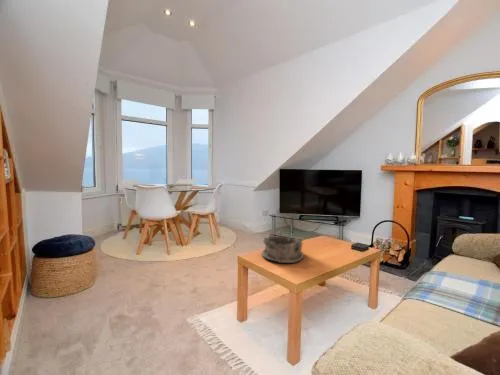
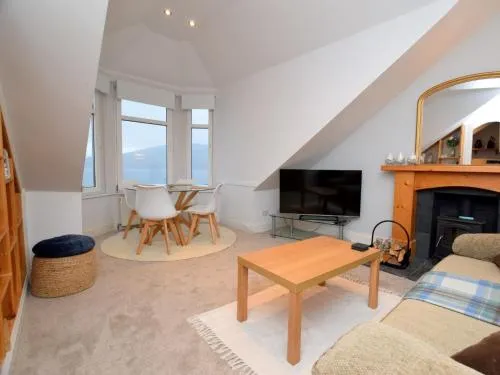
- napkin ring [261,234,305,264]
